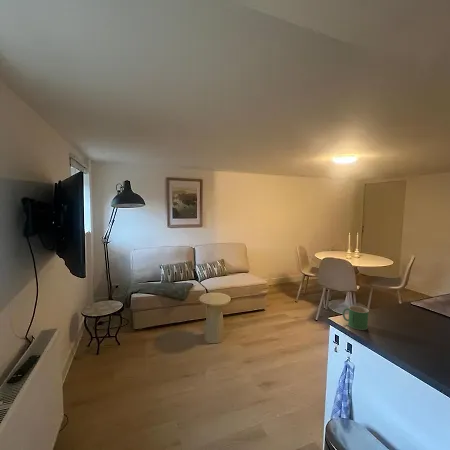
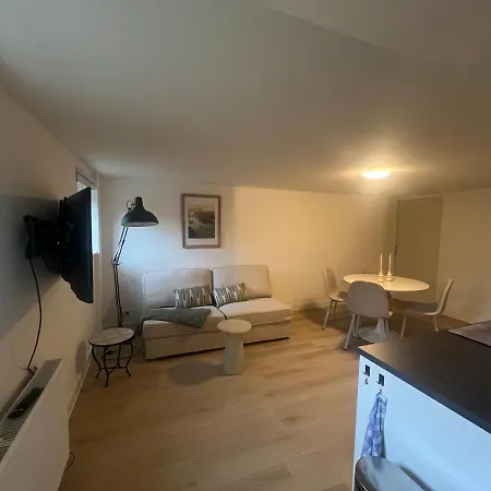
- mug [341,305,370,331]
